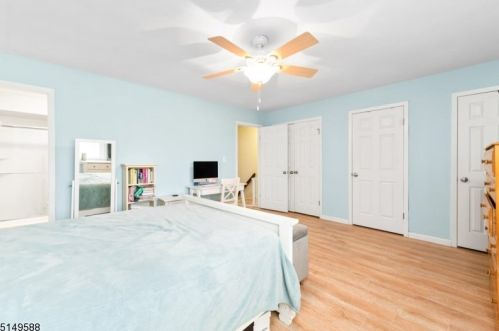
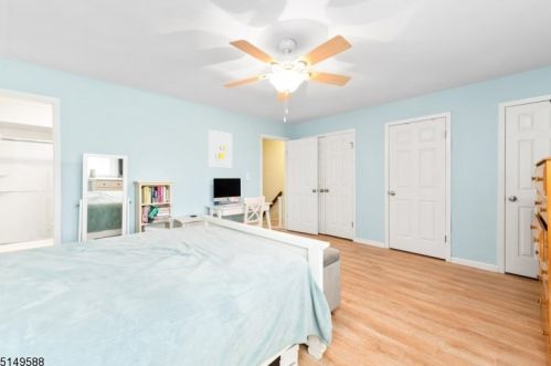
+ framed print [208,129,233,168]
